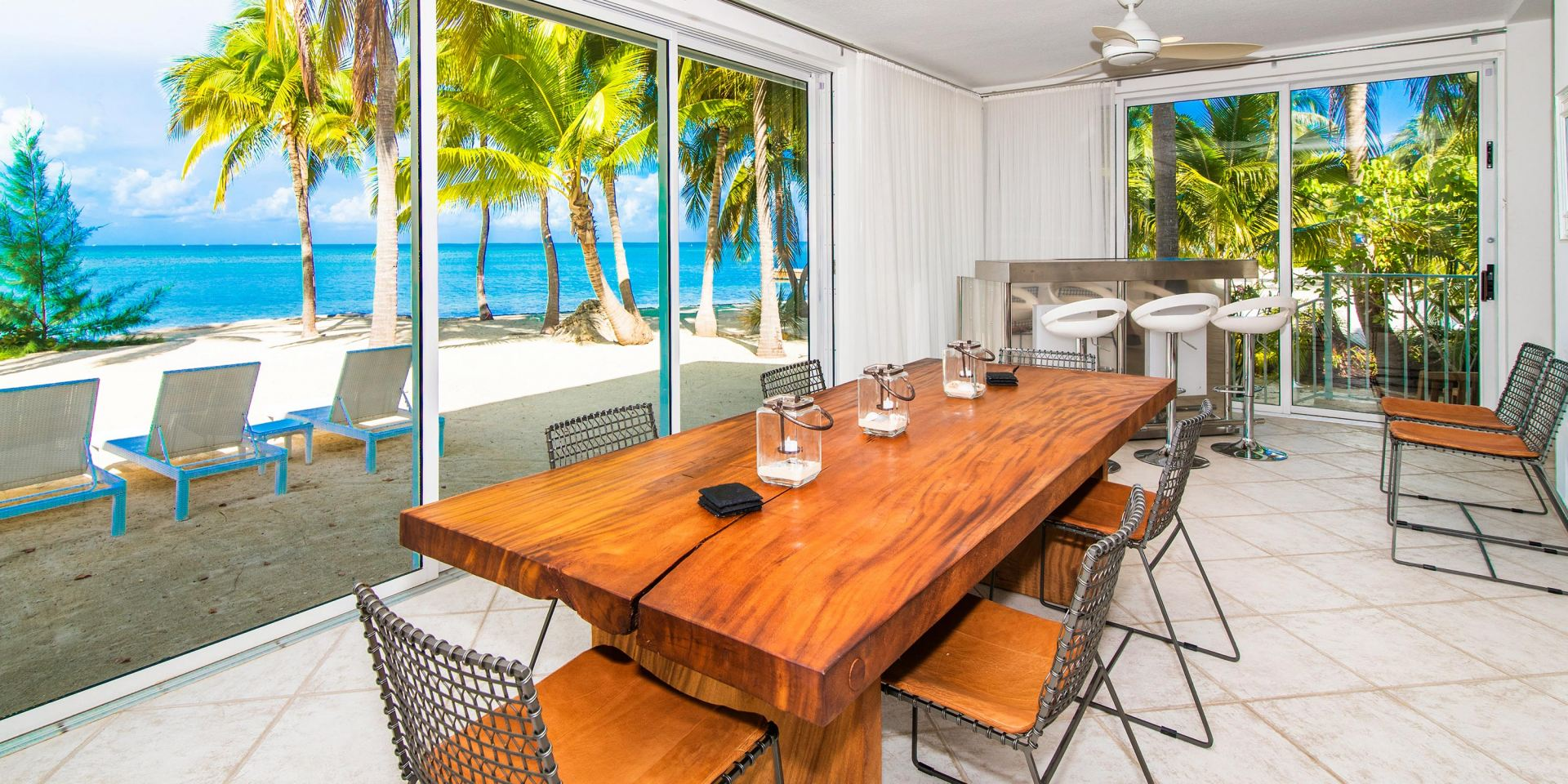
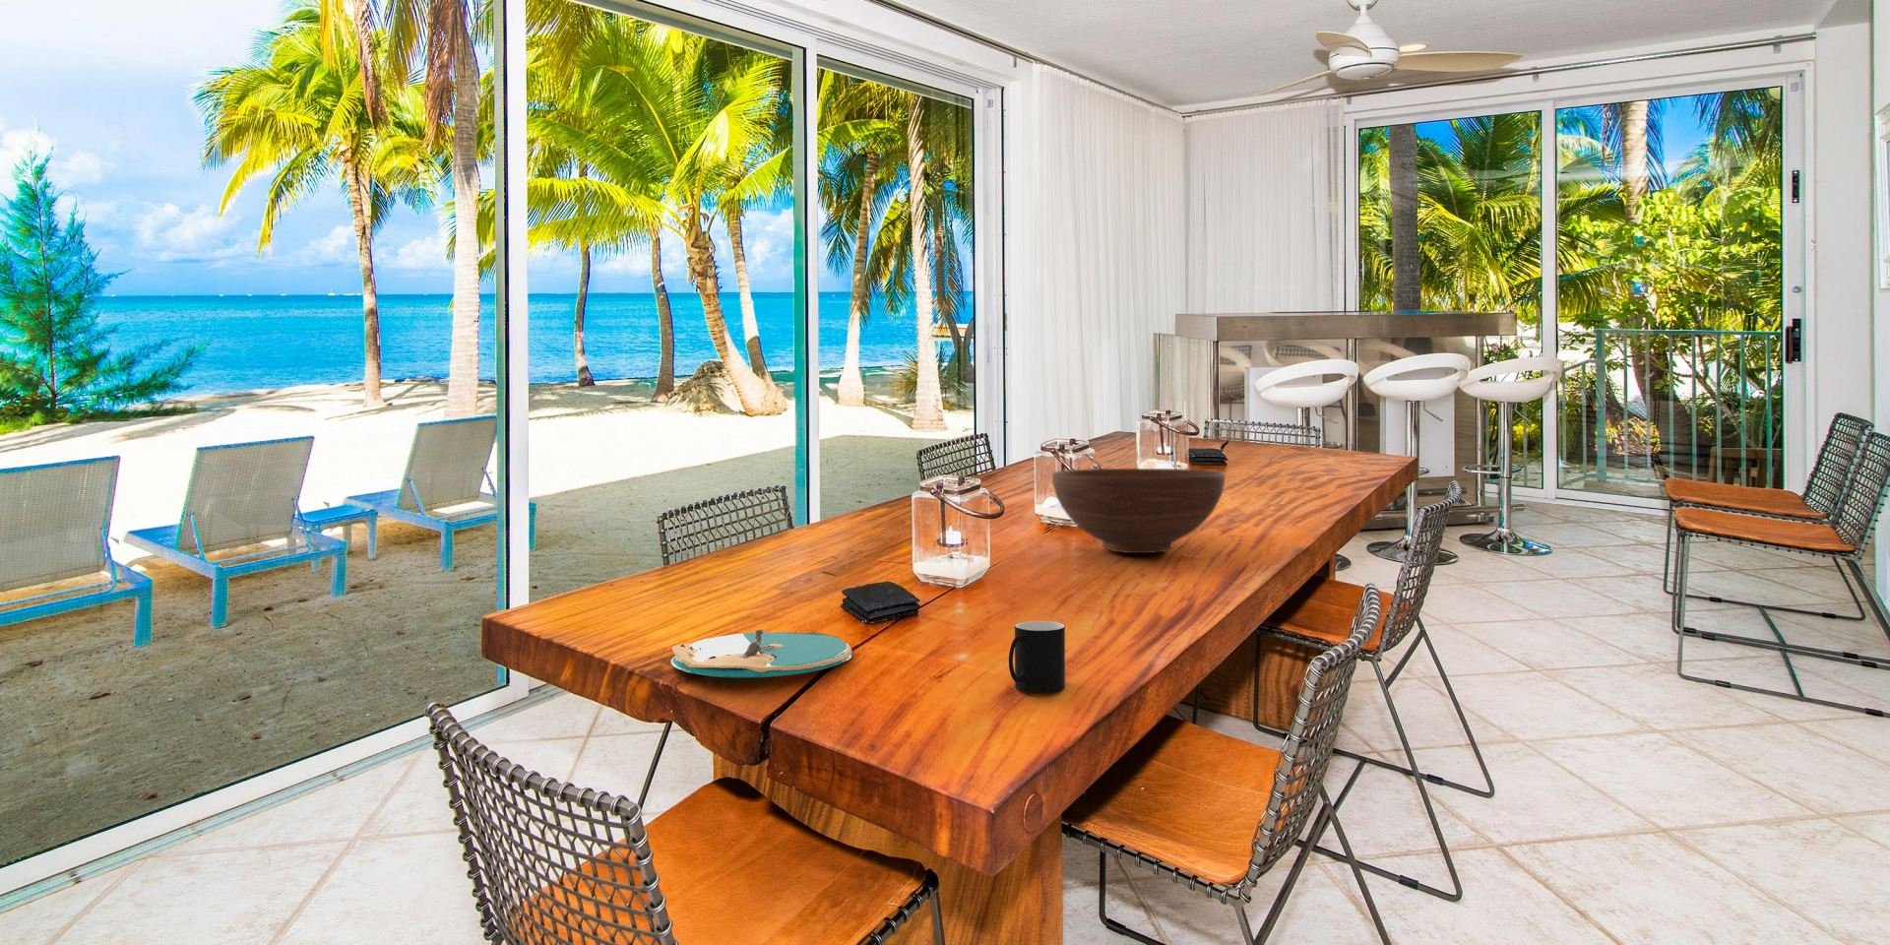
+ plate [670,628,853,679]
+ cup [1008,621,1066,695]
+ fruit bowl [1051,468,1227,554]
